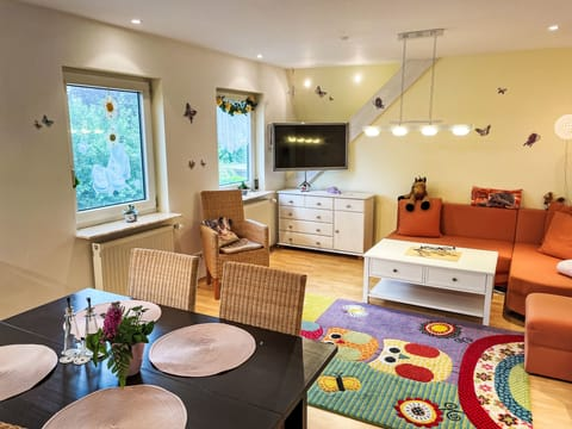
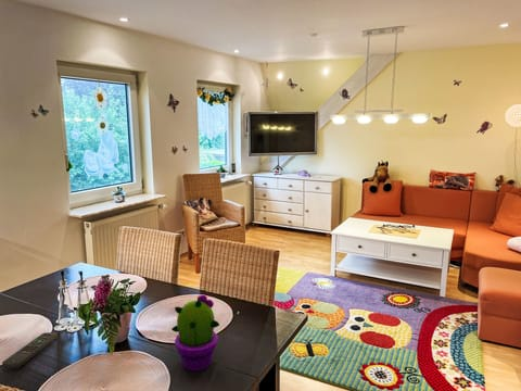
+ remote control [1,331,59,369]
+ flowerpot [170,293,220,371]
